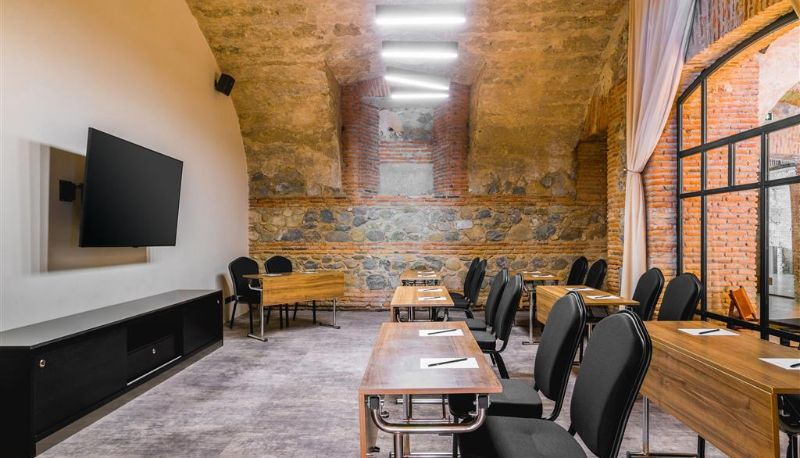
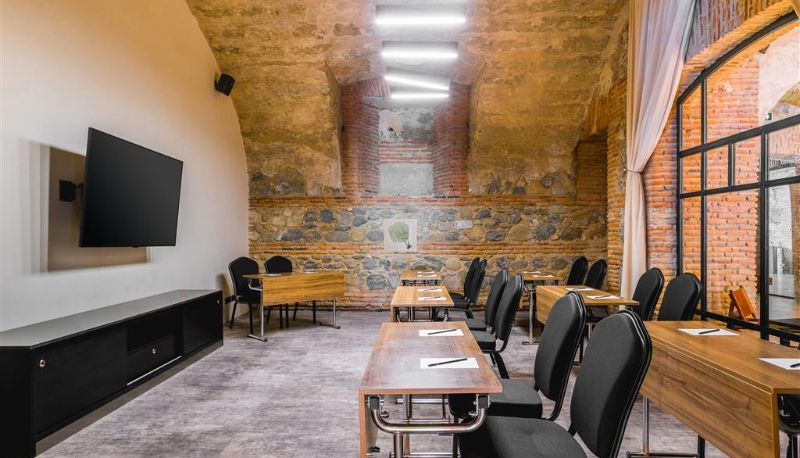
+ wall art [383,218,418,253]
